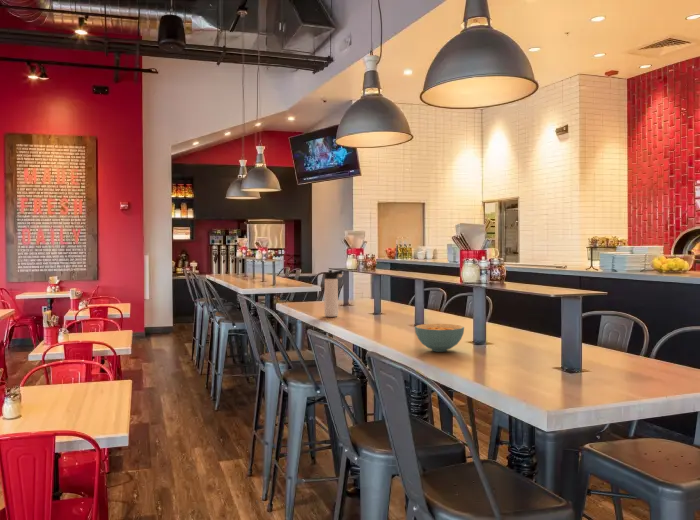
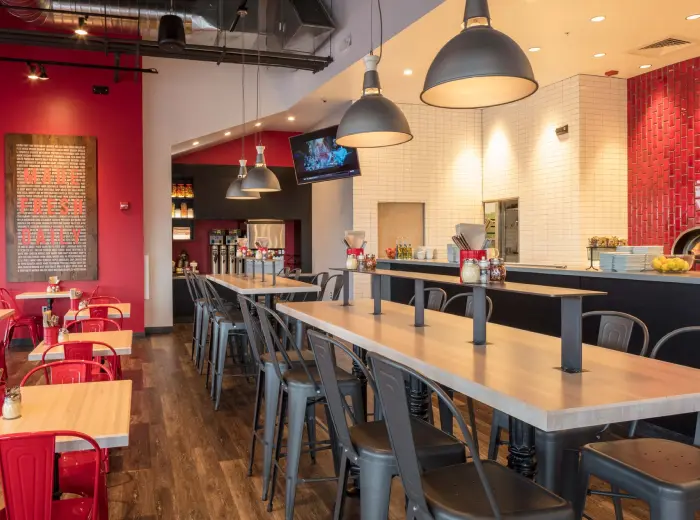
- cereal bowl [414,323,465,353]
- thermos bottle [323,269,345,318]
